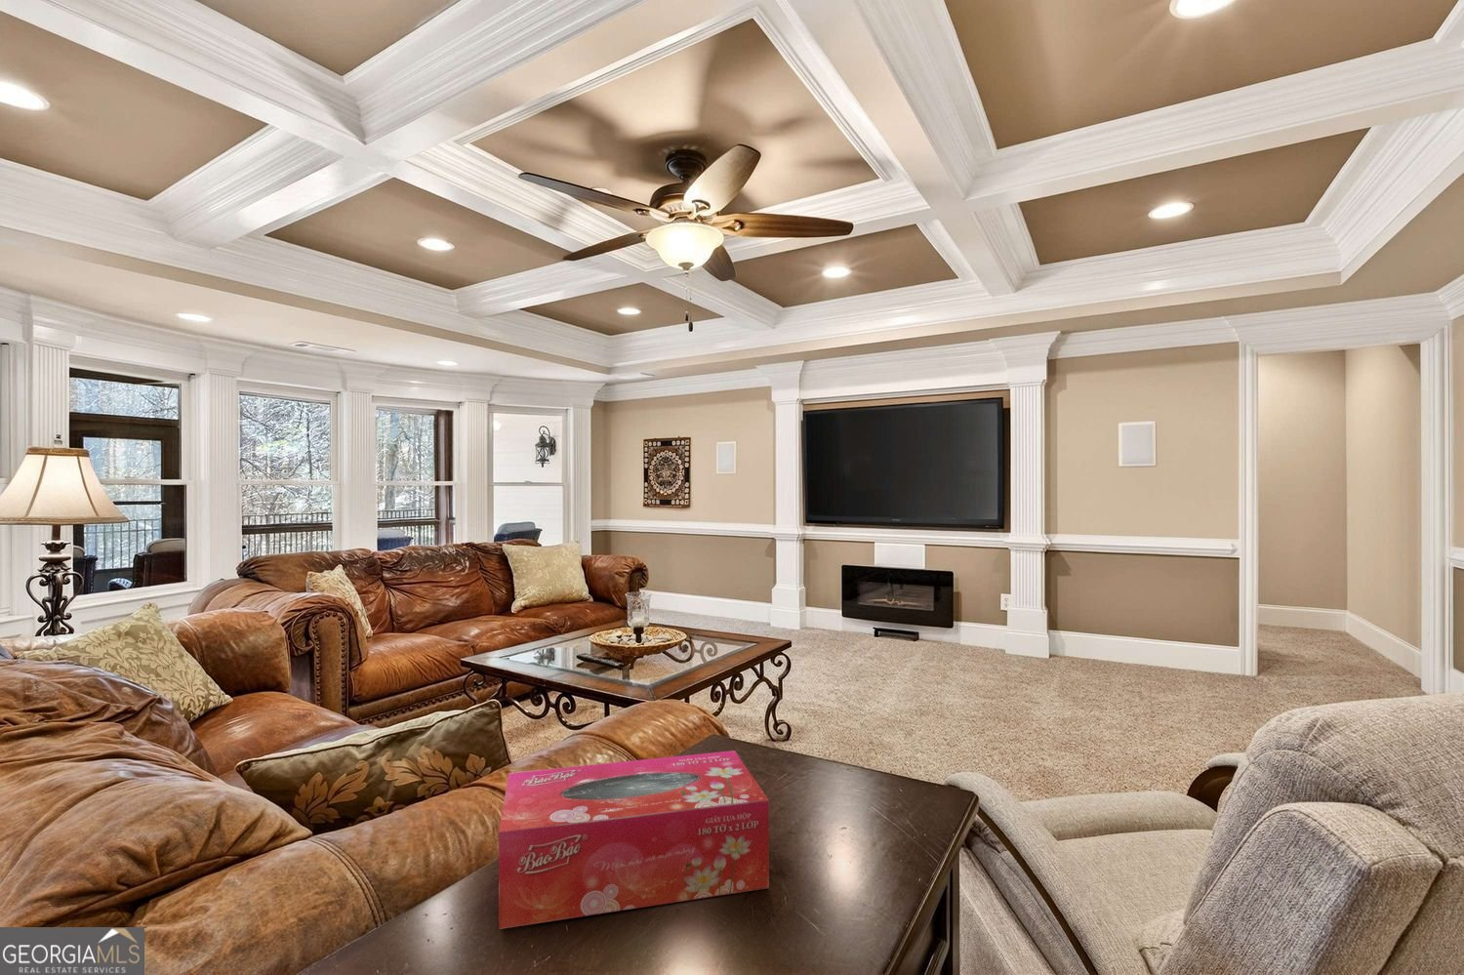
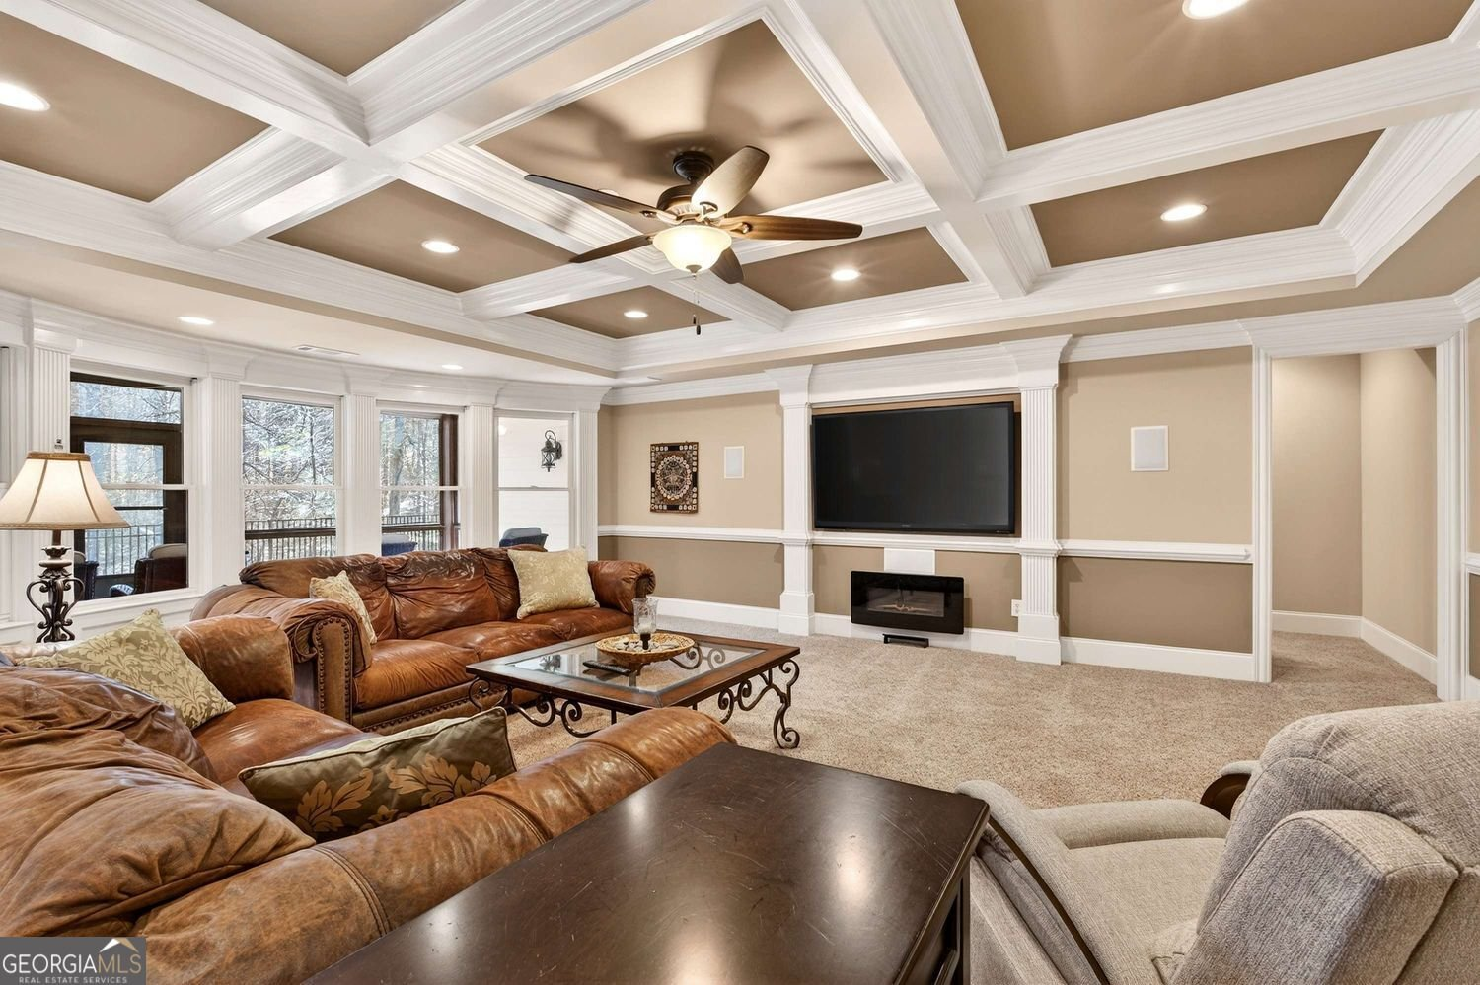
- tissue box [498,750,770,930]
